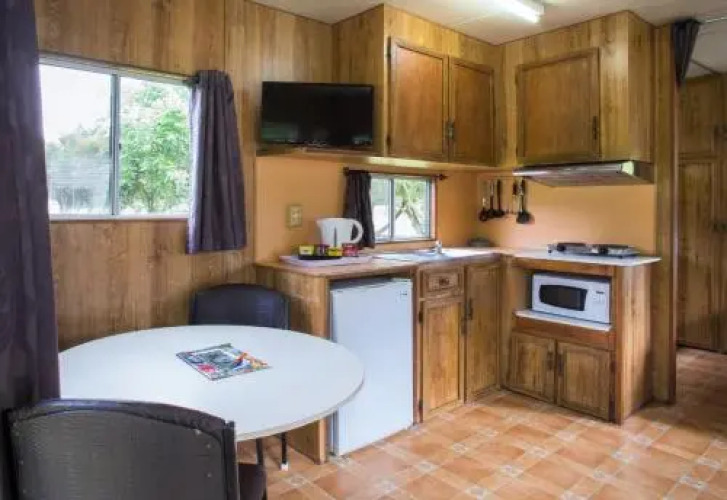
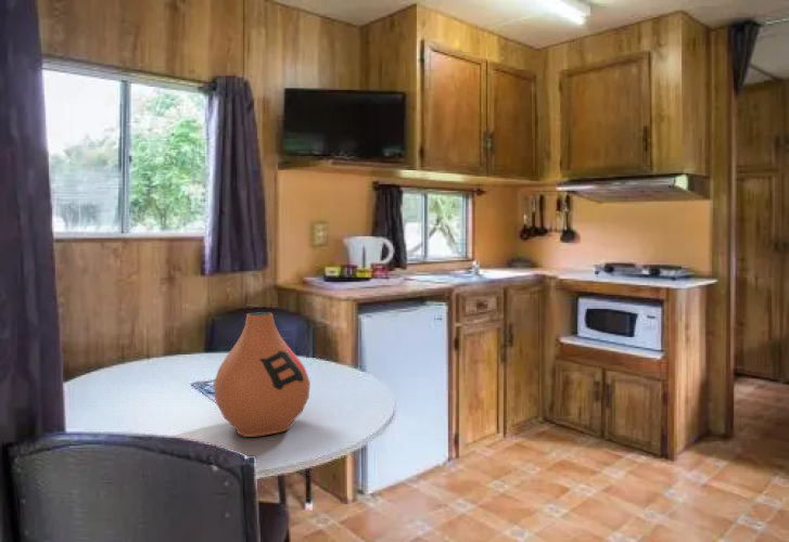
+ vase [213,311,311,438]
